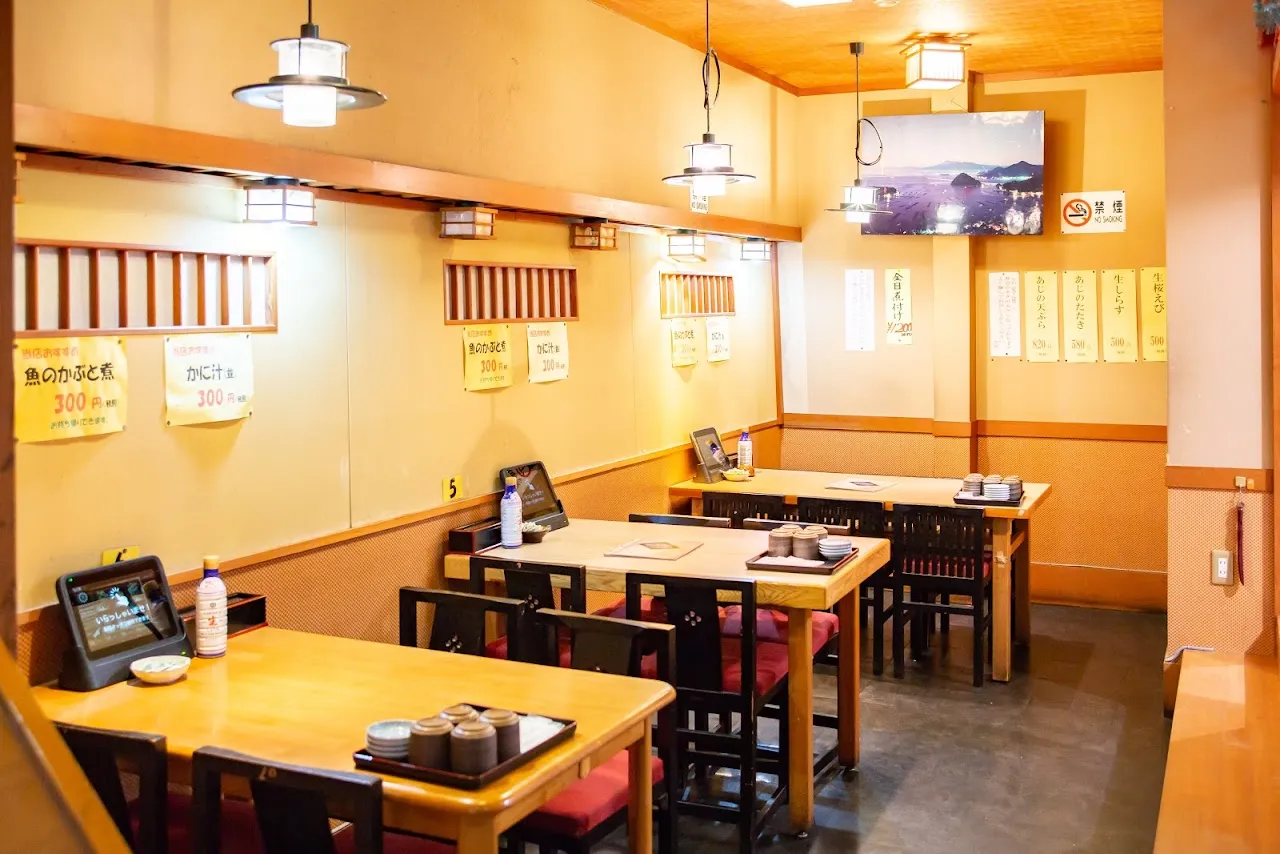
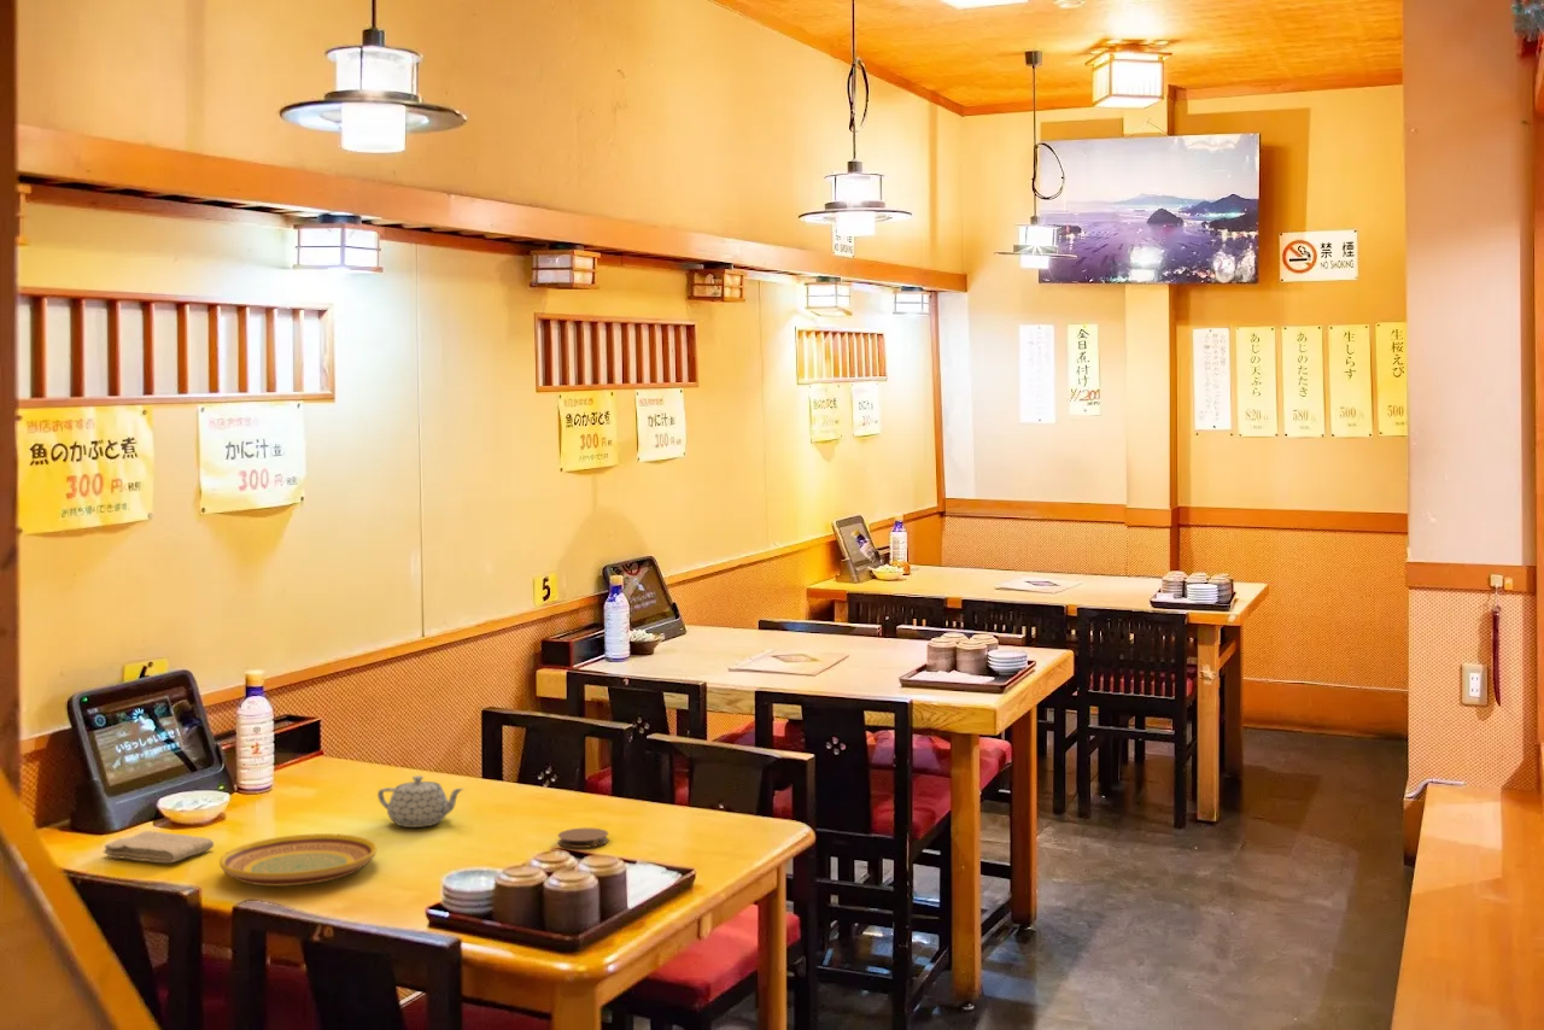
+ plate [218,832,378,888]
+ coaster [556,826,609,849]
+ teapot [376,774,466,829]
+ washcloth [103,830,215,864]
